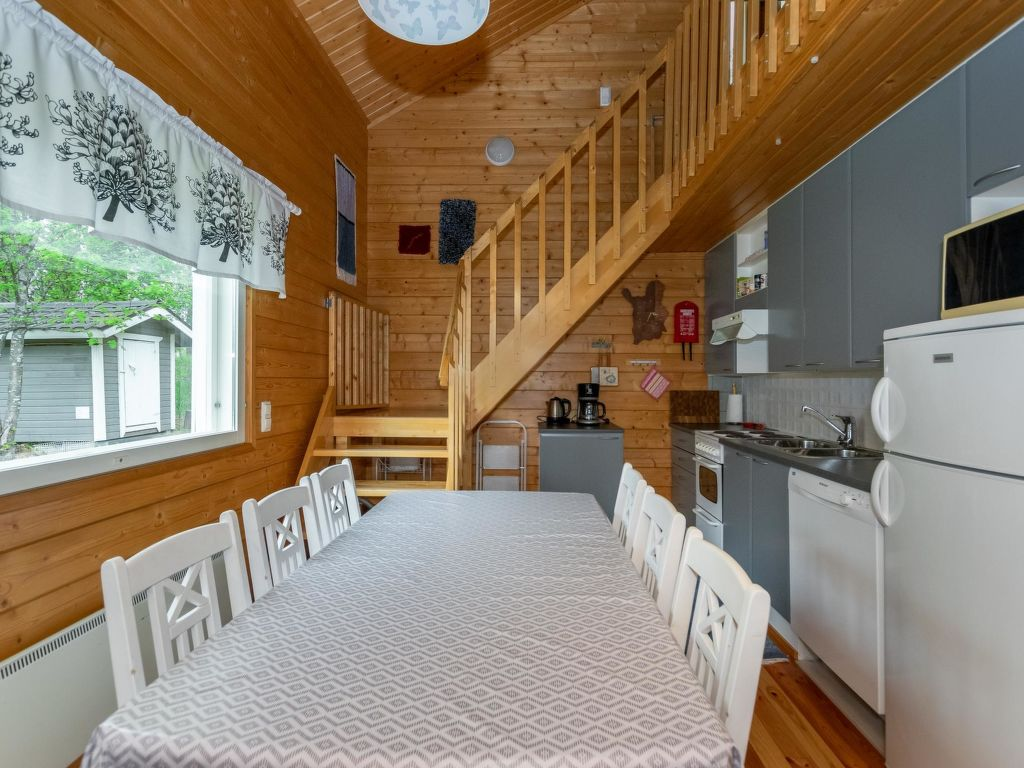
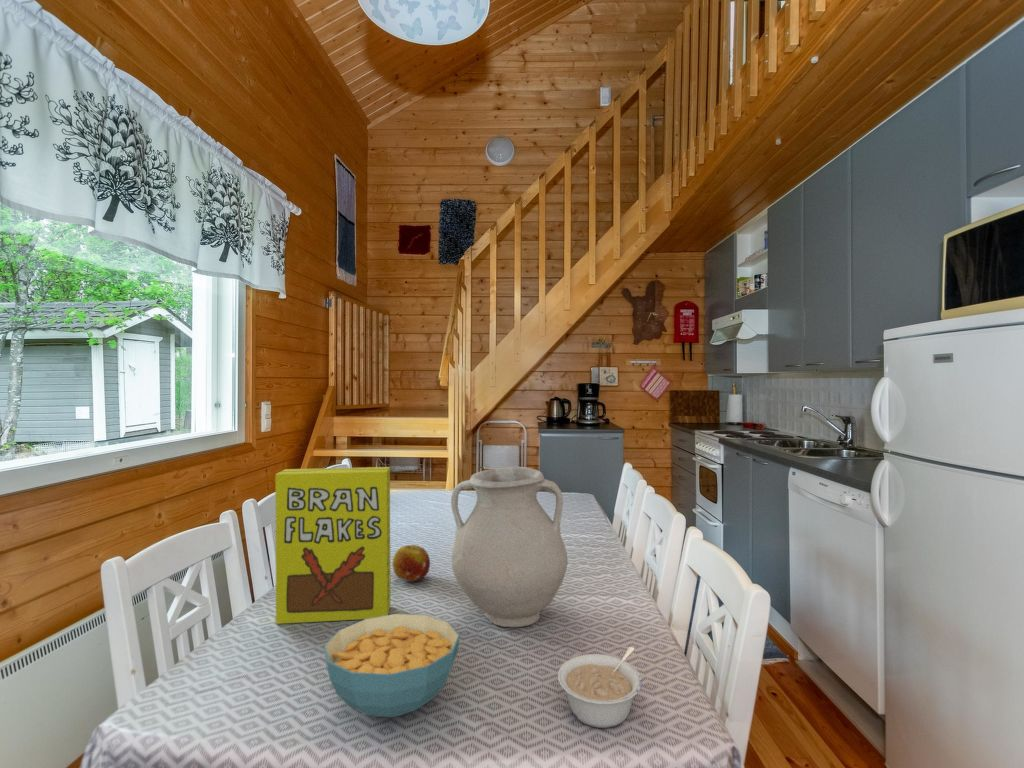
+ cereal box [274,466,392,625]
+ legume [557,646,643,729]
+ vase [450,466,569,628]
+ cereal bowl [323,613,461,718]
+ fruit [391,544,431,582]
